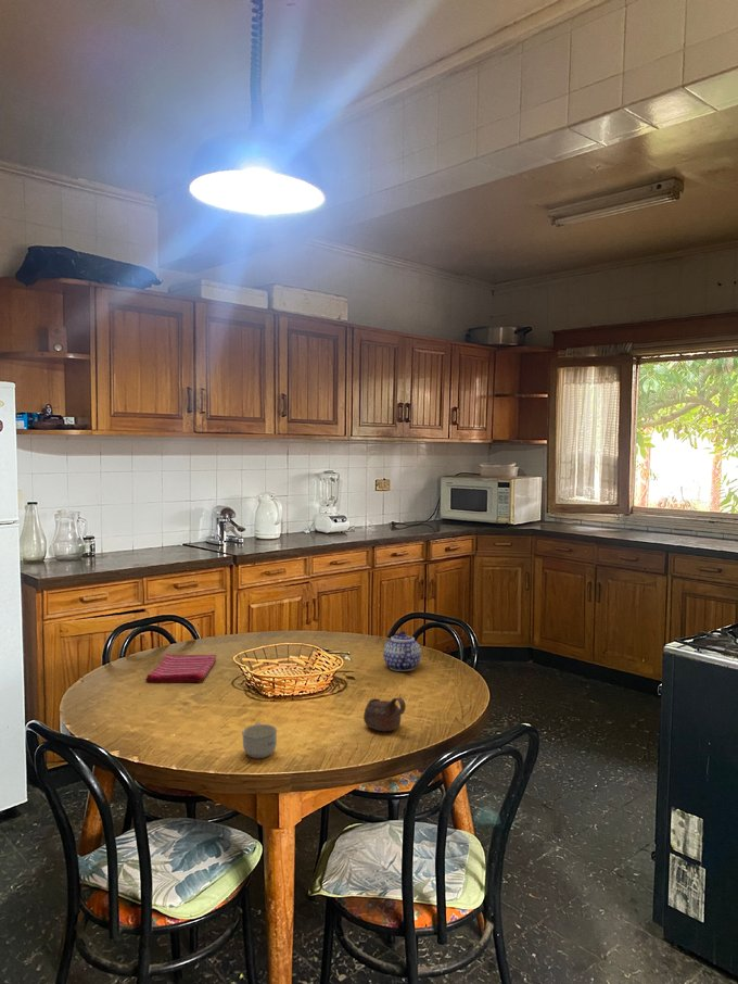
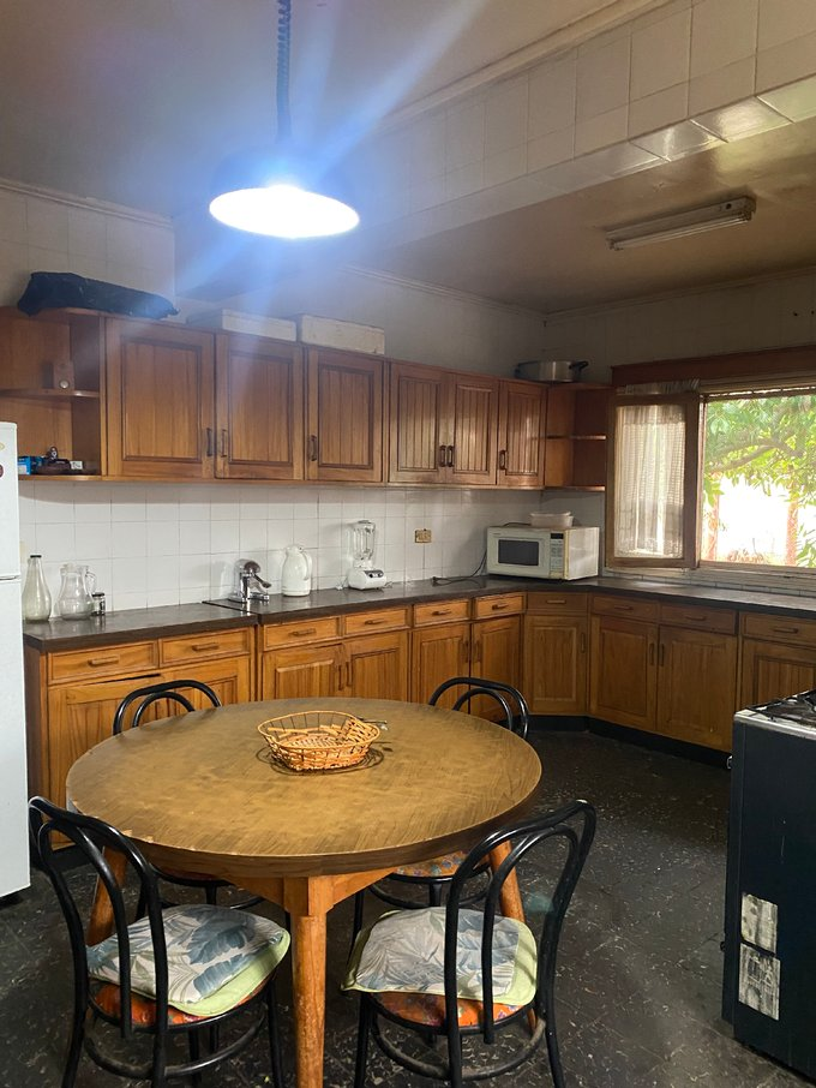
- cup [241,721,278,759]
- dish towel [144,653,217,683]
- teapot [382,630,422,672]
- cup [362,696,407,732]
